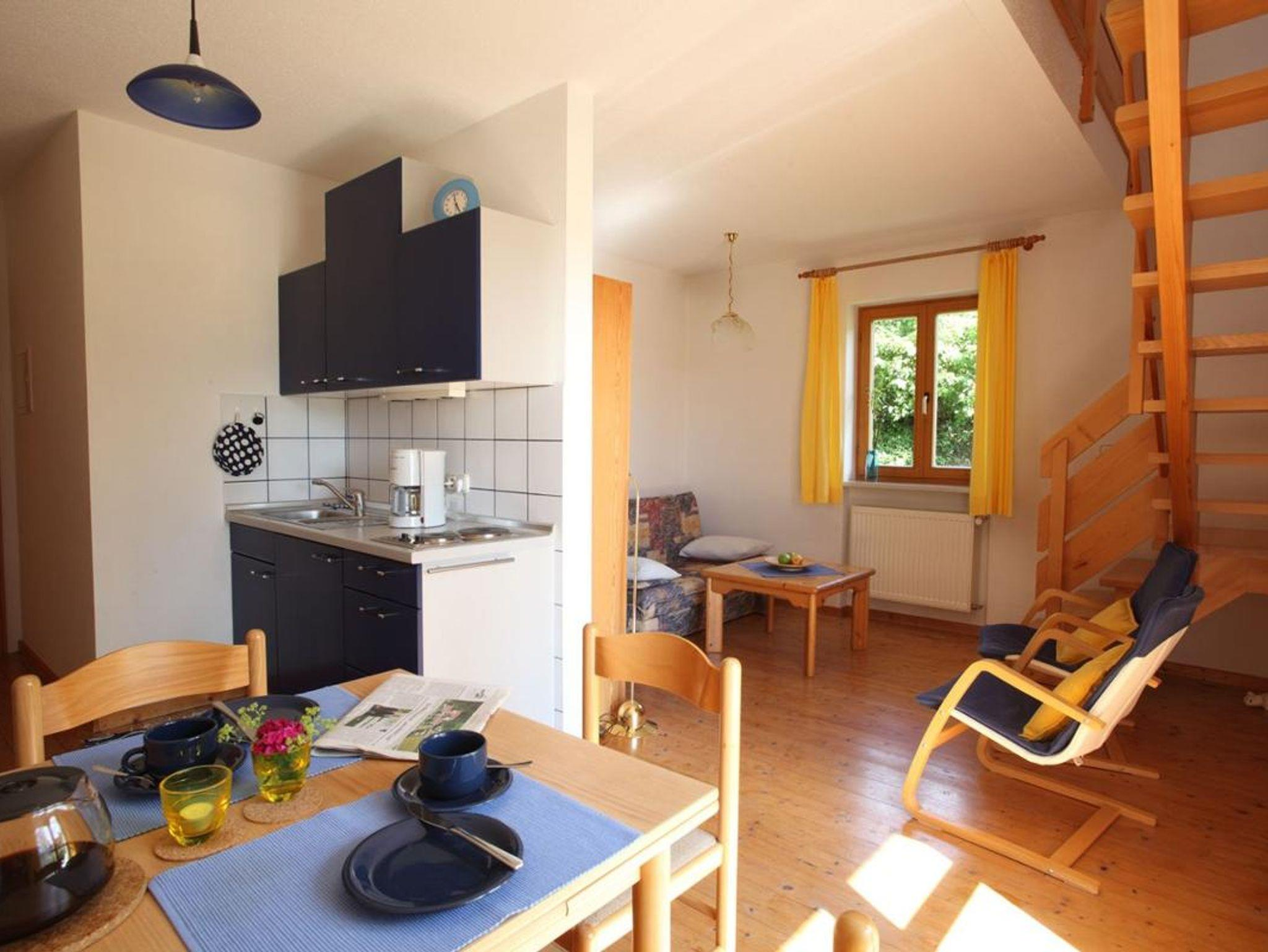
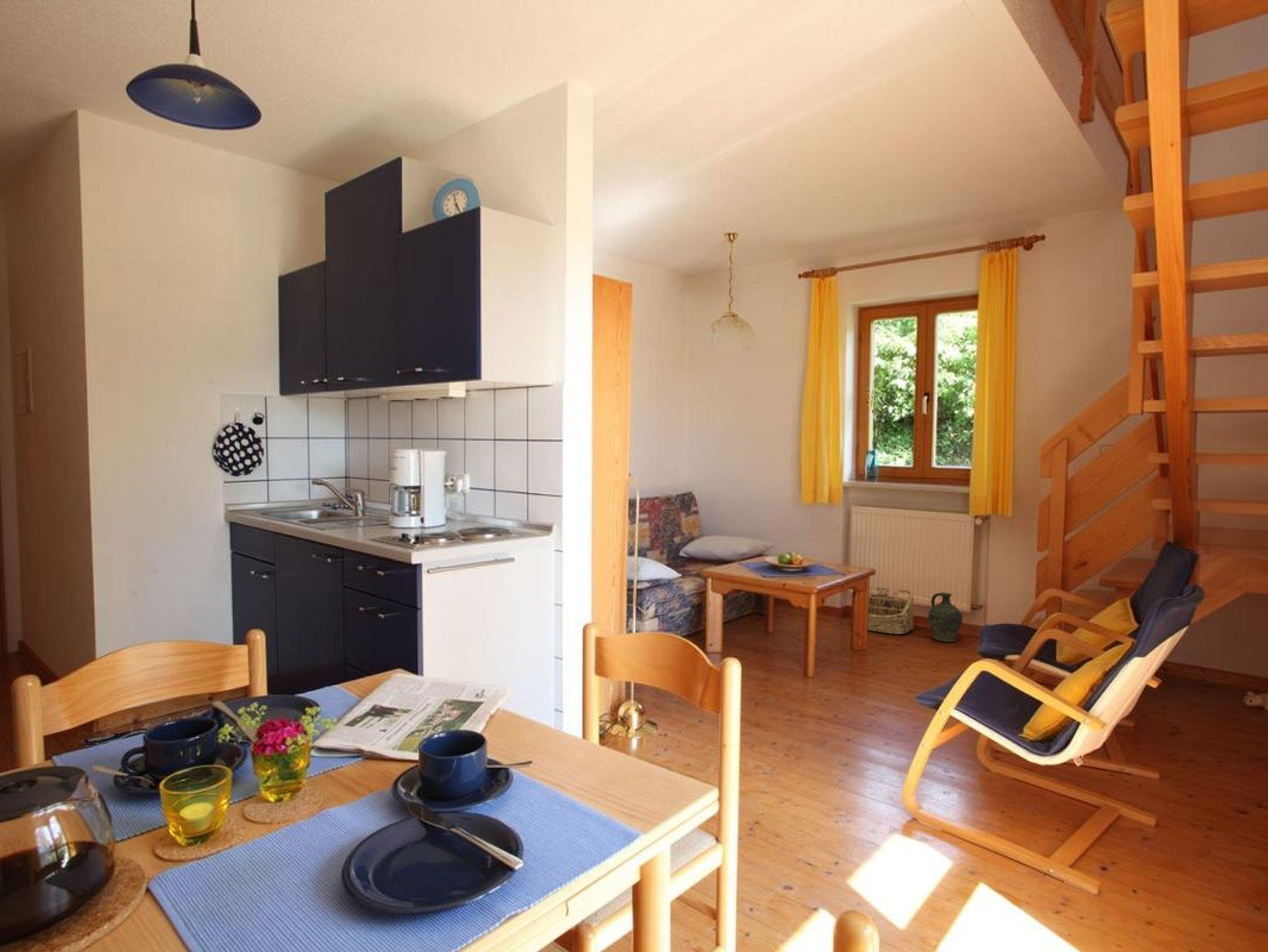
+ basket [867,586,914,634]
+ ceramic jug [927,592,964,643]
